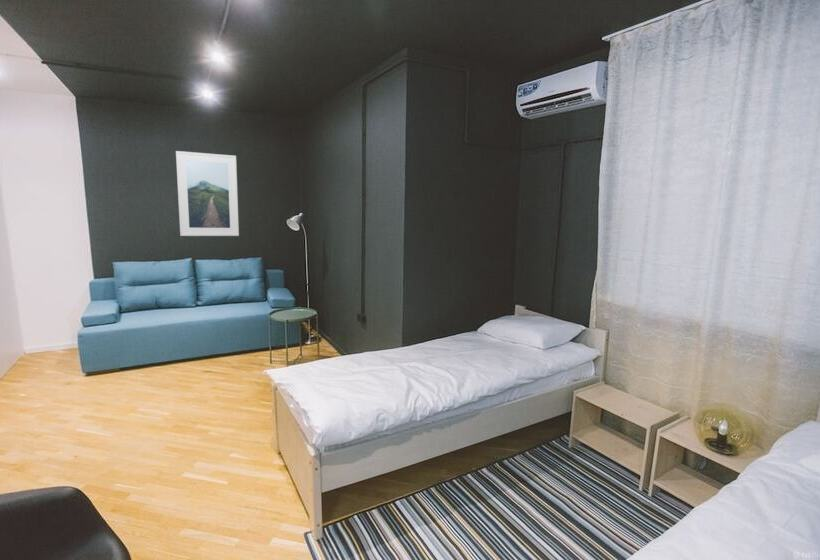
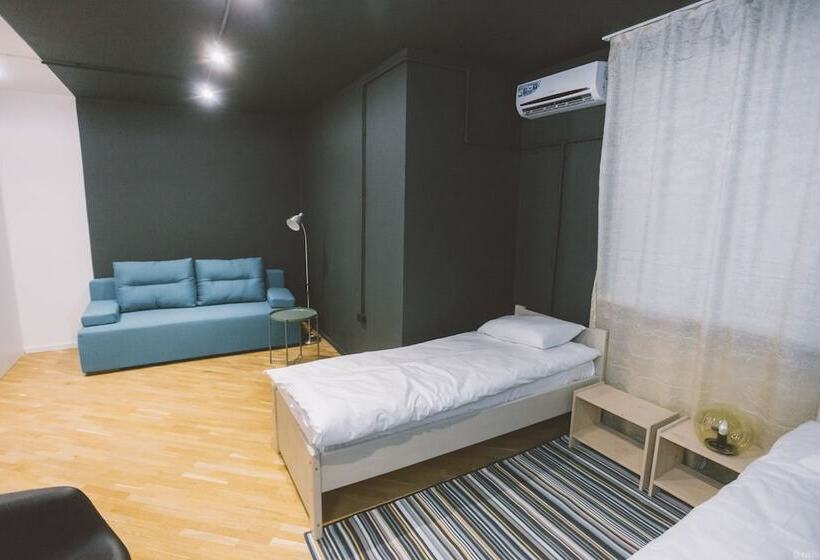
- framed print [175,150,240,237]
